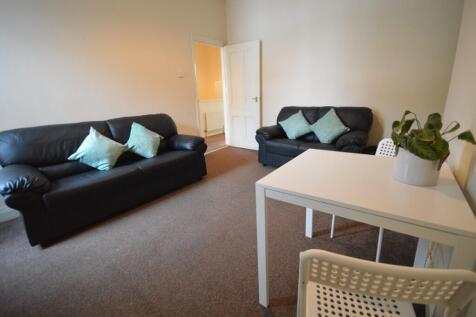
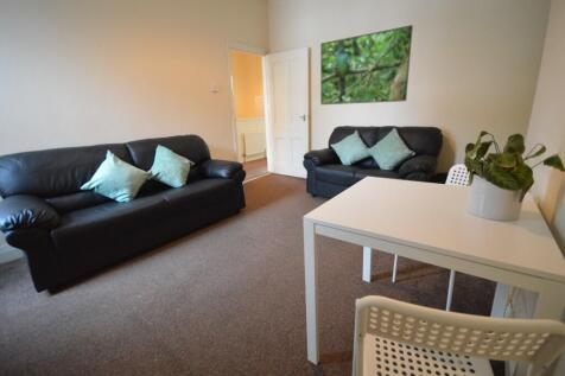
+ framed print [319,24,414,106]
